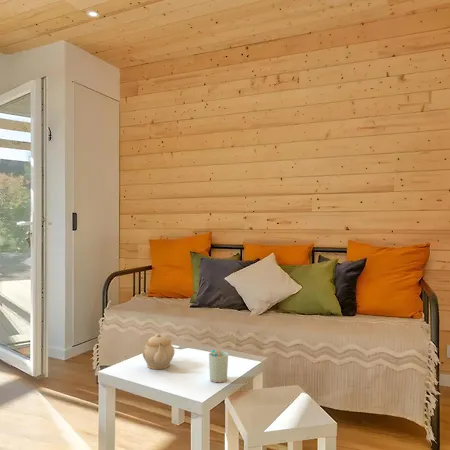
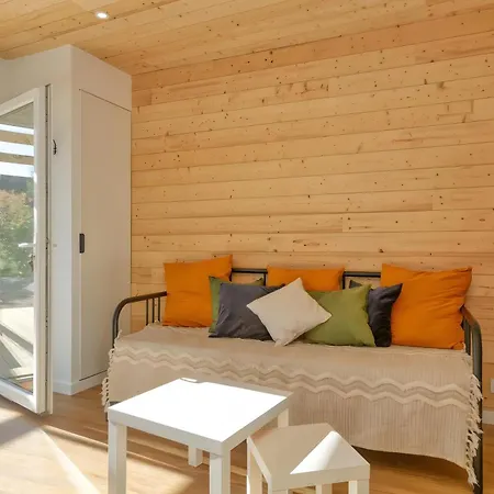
- teapot [142,333,176,370]
- cup [208,349,229,384]
